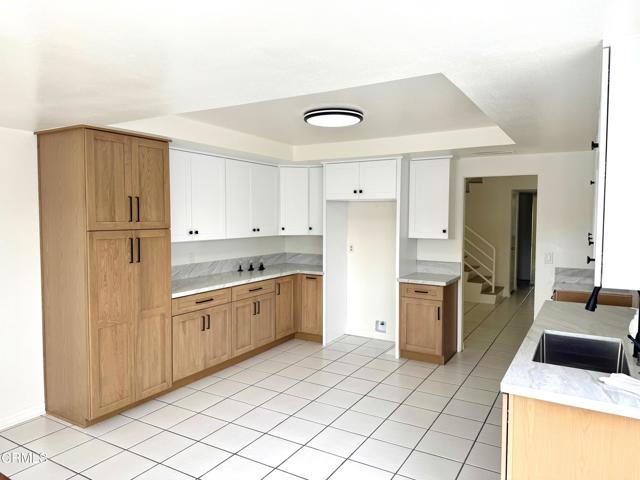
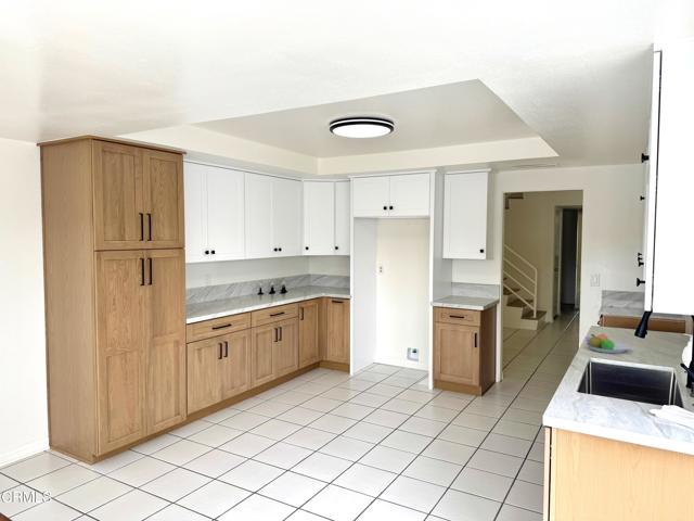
+ fruit bowl [584,333,630,354]
